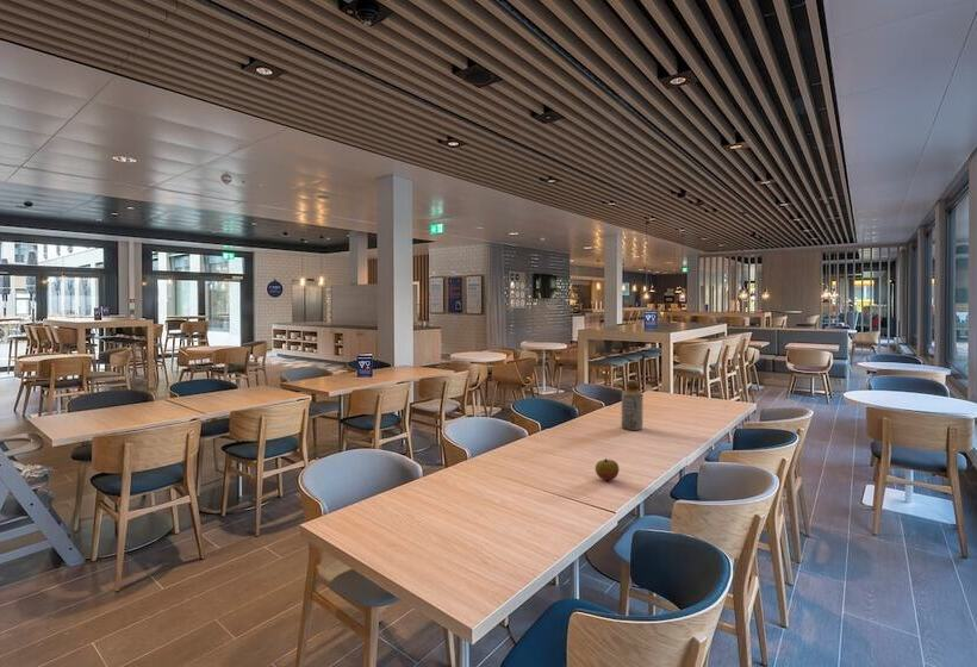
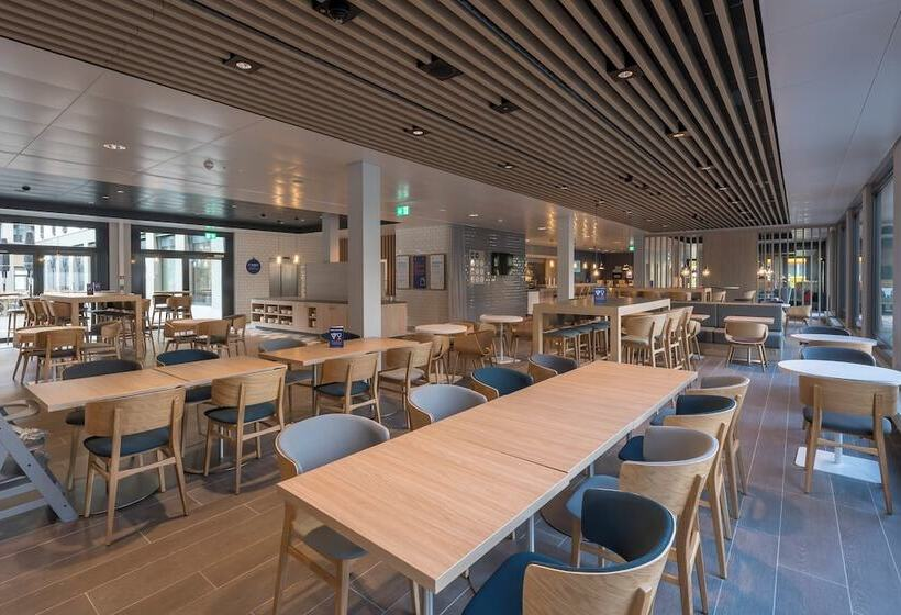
- bottle [620,380,645,431]
- apple [595,457,621,481]
